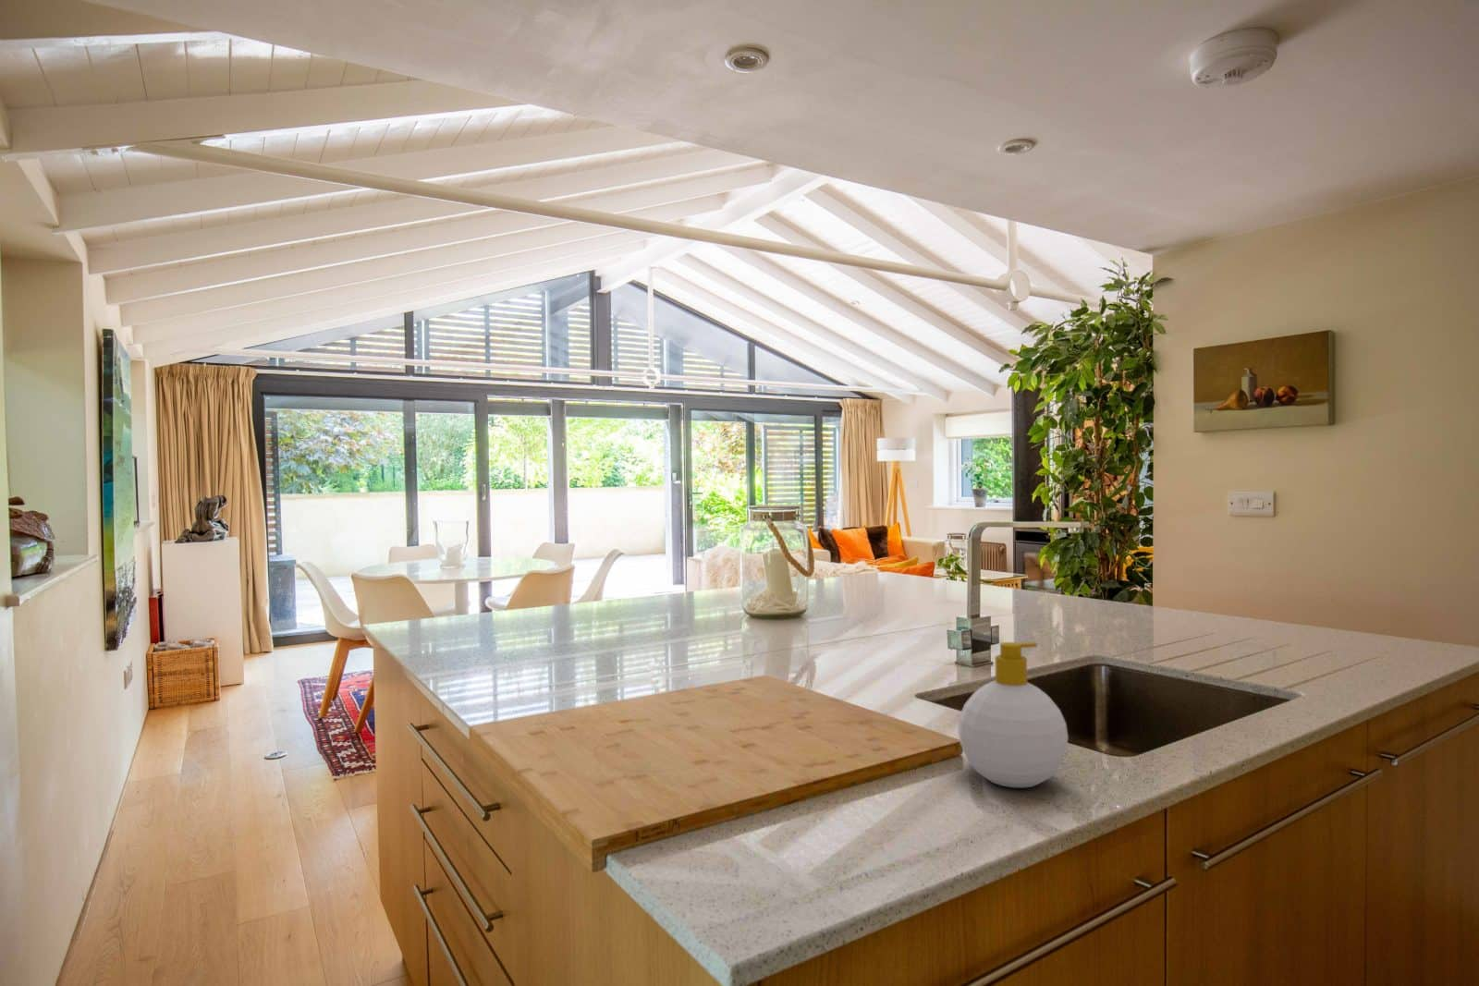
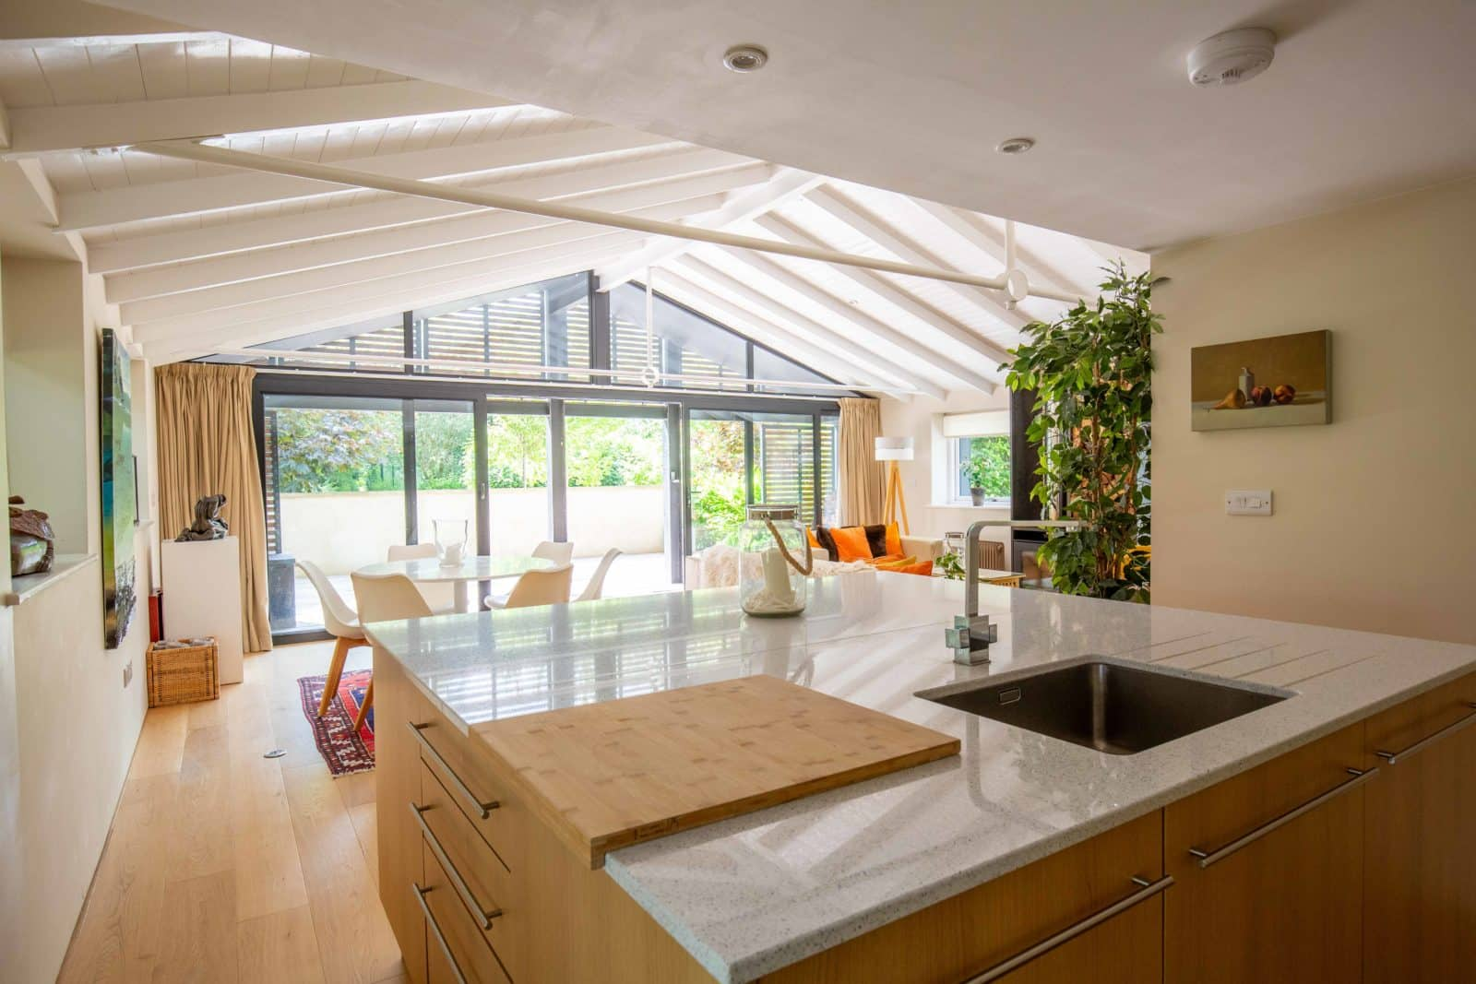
- soap bottle [956,642,1070,789]
